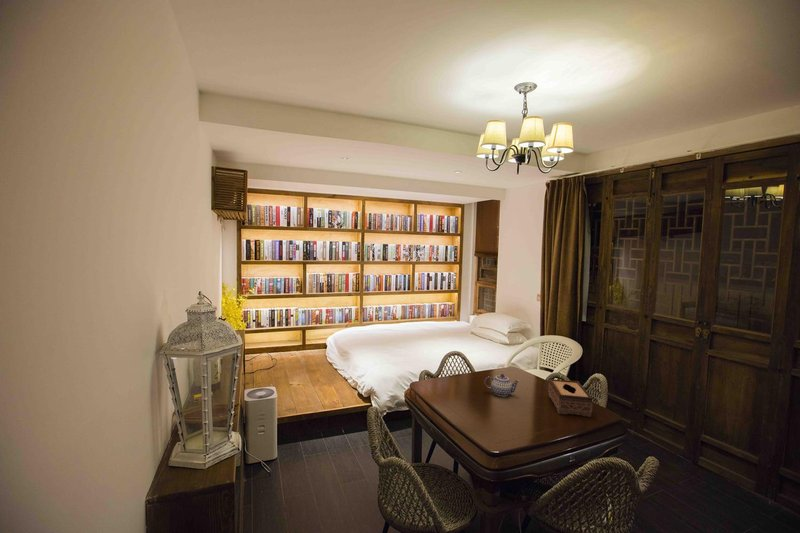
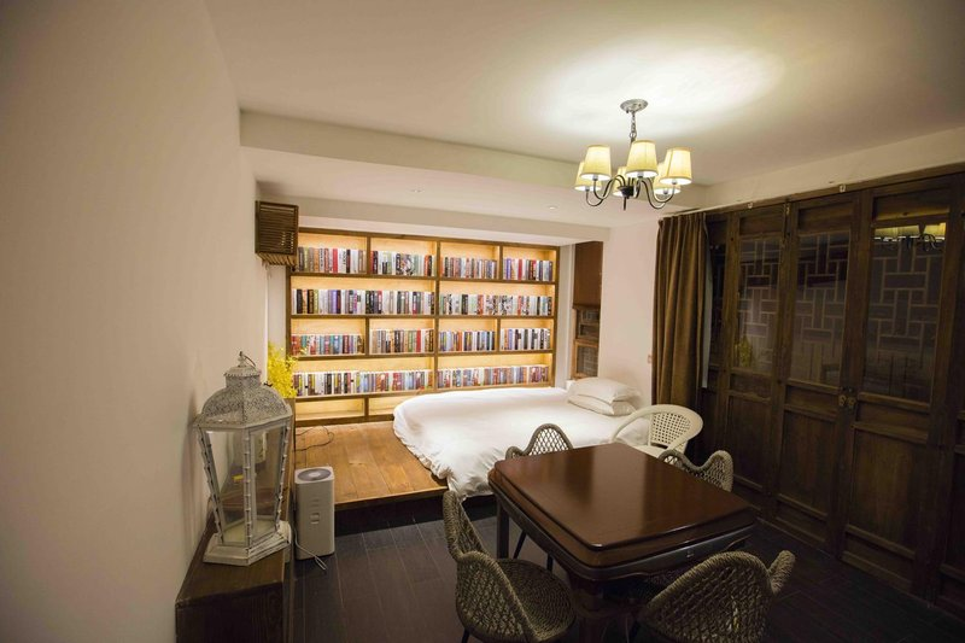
- teapot [484,373,521,397]
- tissue box [547,378,594,418]
